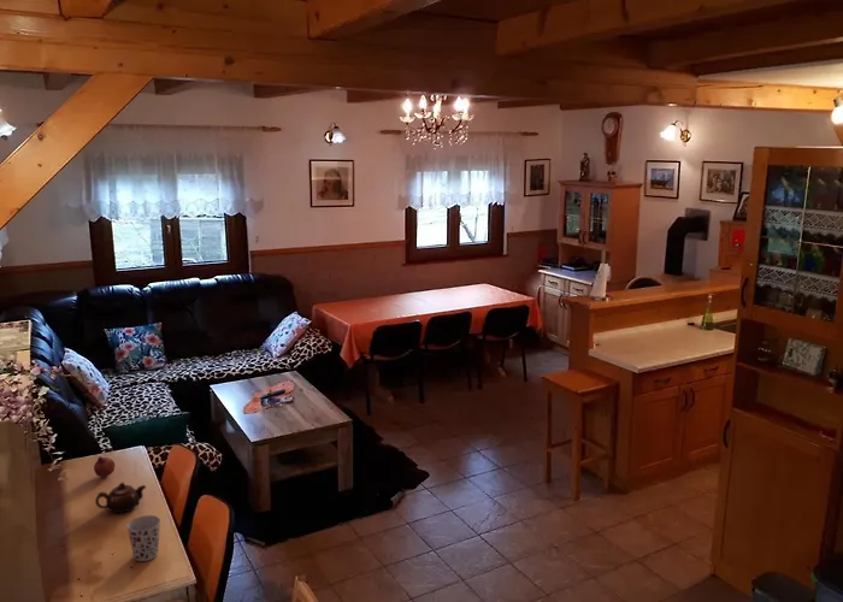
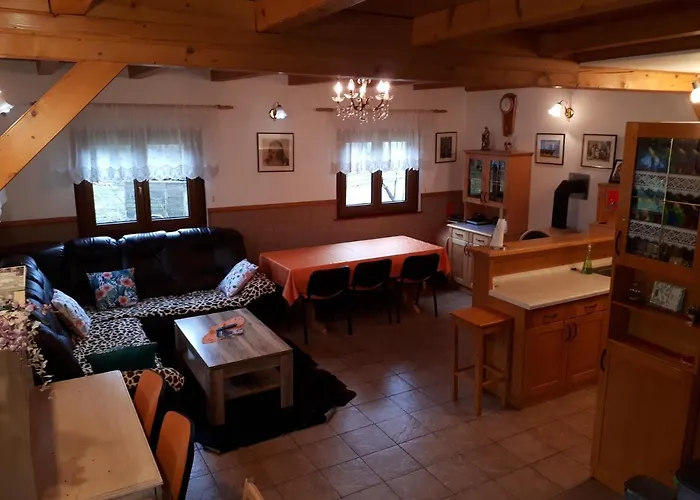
- cup [125,514,161,562]
- fruit [93,455,117,478]
- teapot [94,482,147,514]
